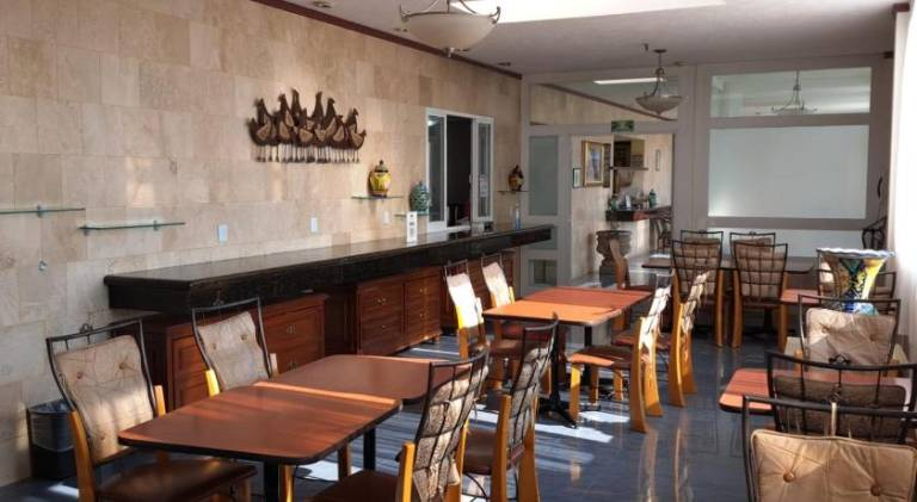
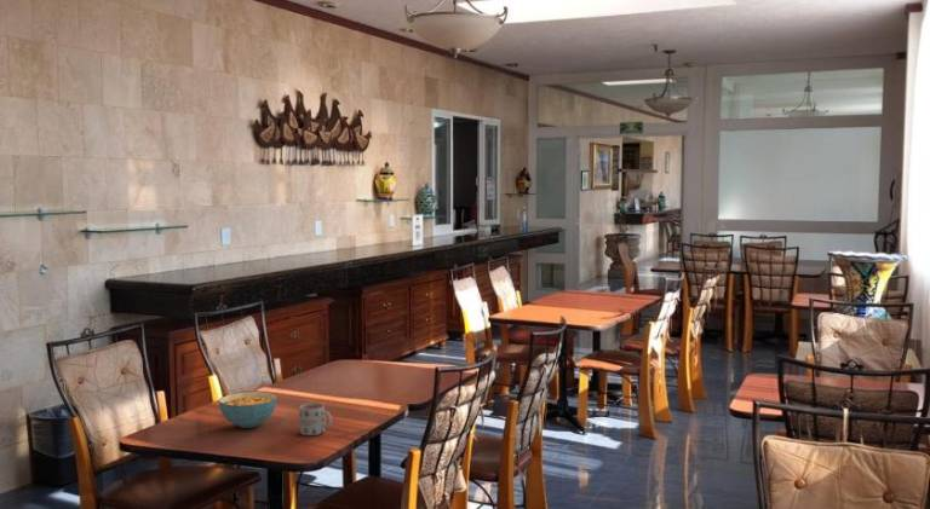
+ cereal bowl [218,391,277,429]
+ mug [298,401,333,436]
